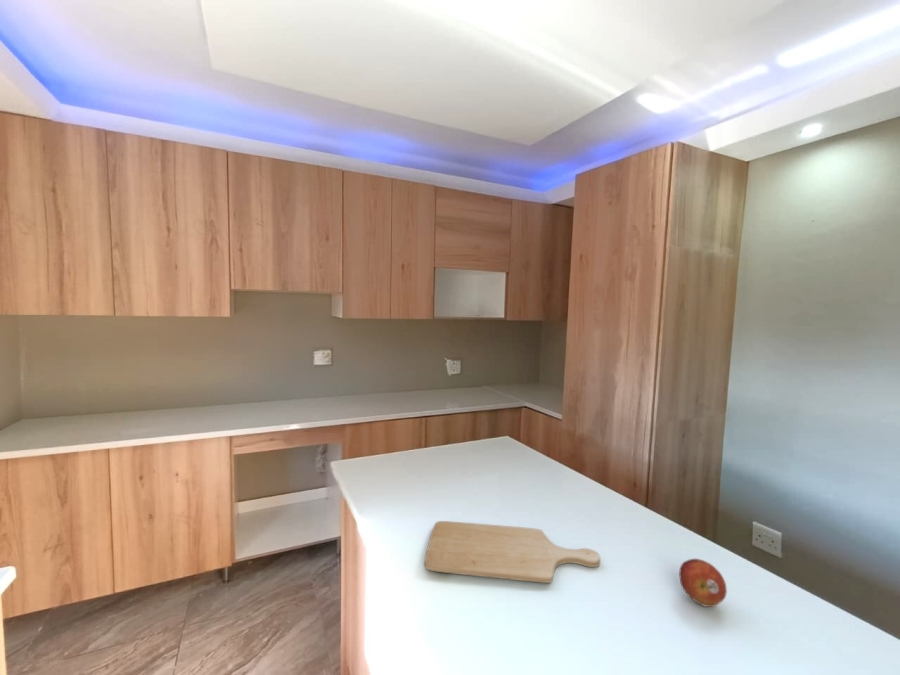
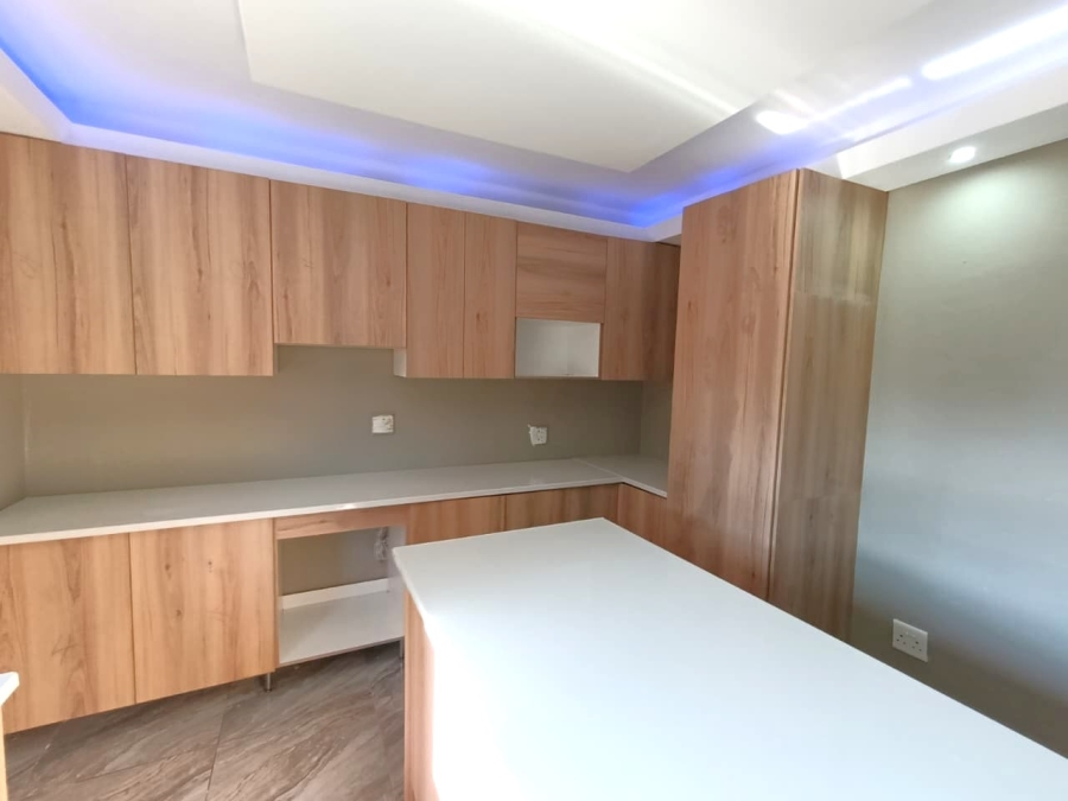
- chopping board [424,520,601,584]
- fruit [678,558,728,608]
